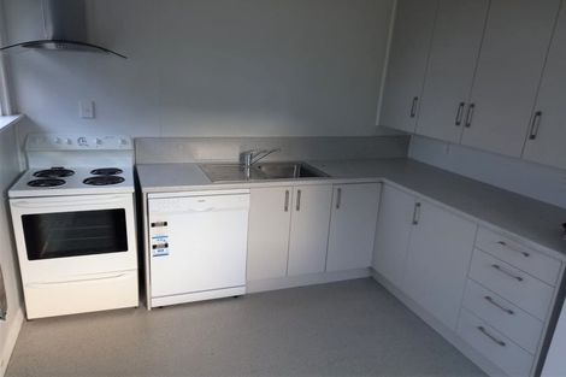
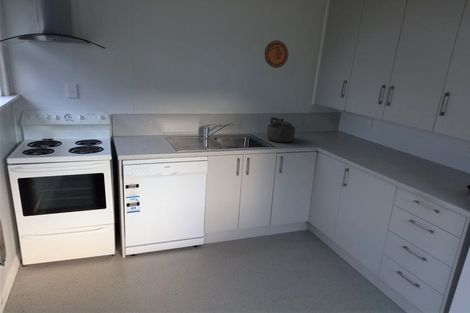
+ decorative plate [263,39,289,69]
+ kettle [266,116,296,143]
